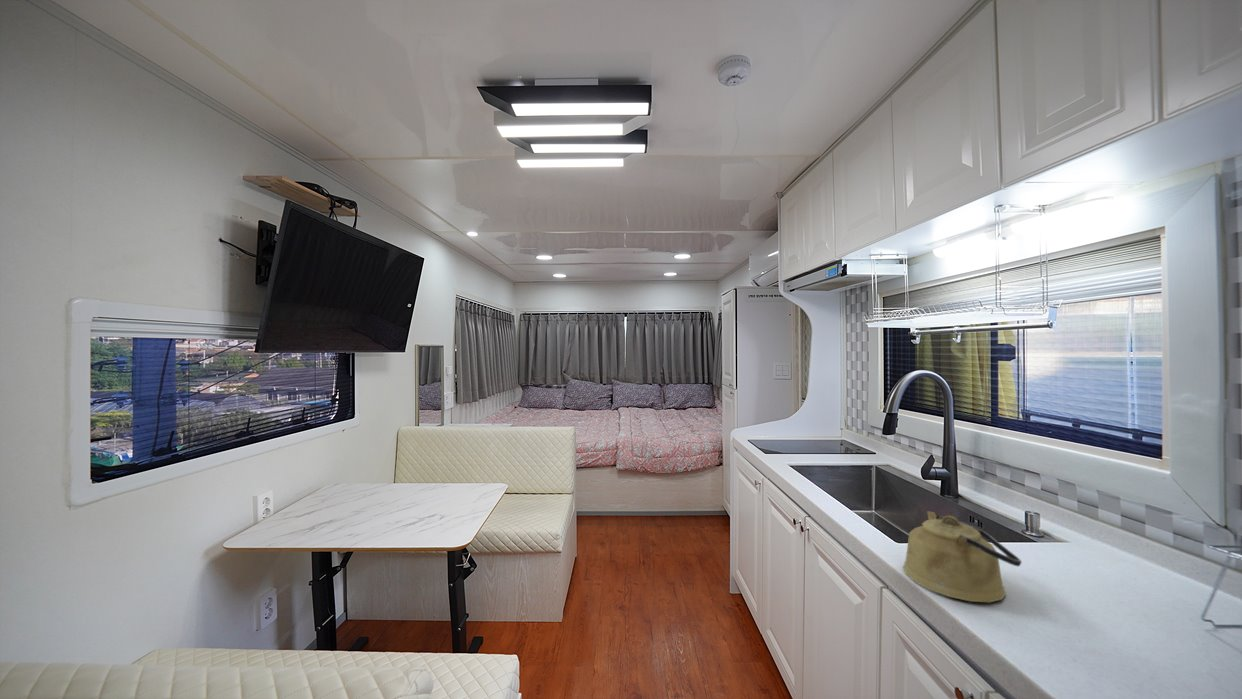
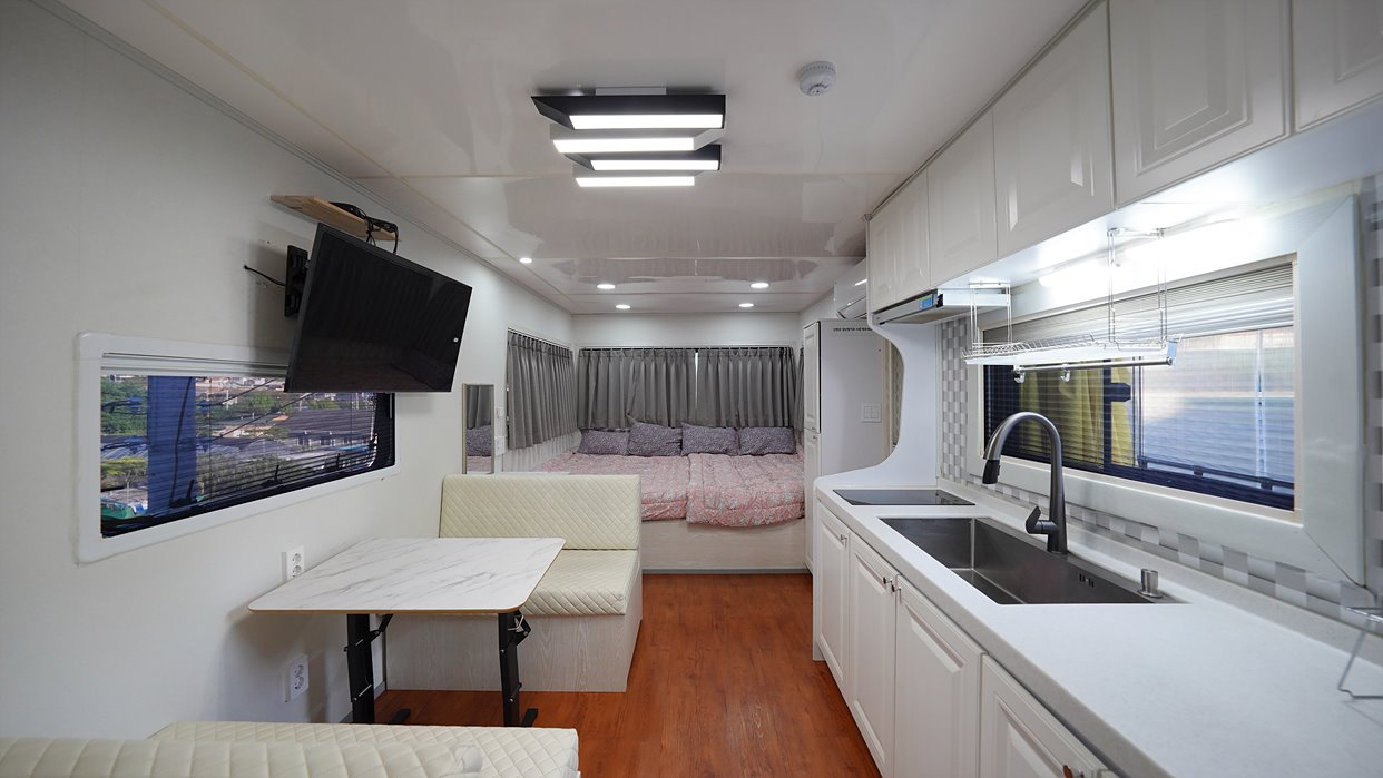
- kettle [902,510,1023,603]
